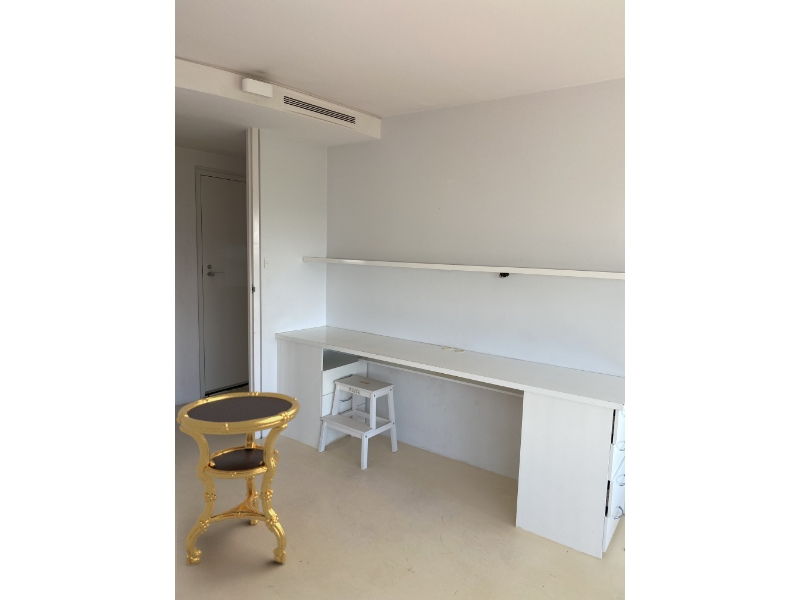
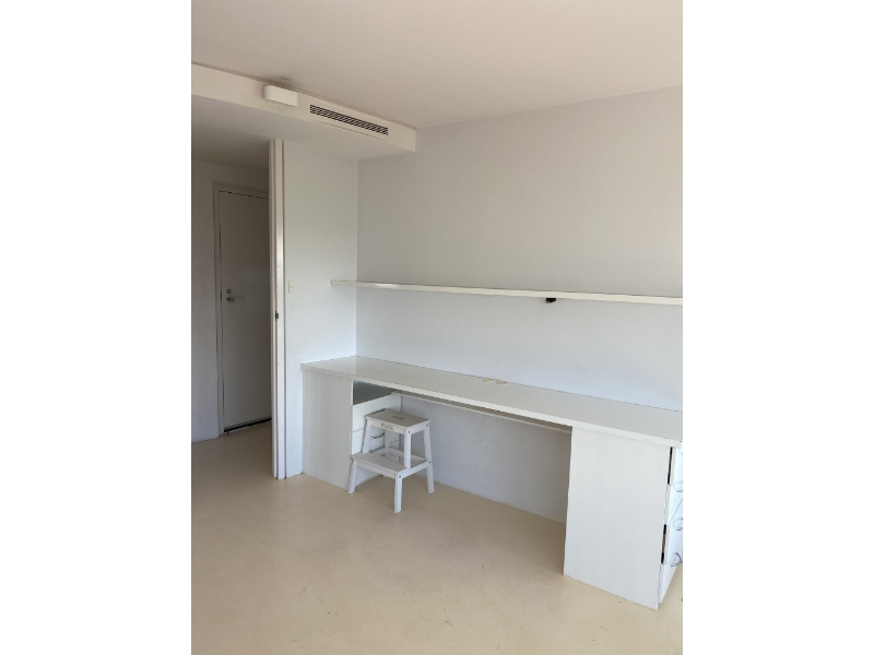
- side table [176,391,301,567]
